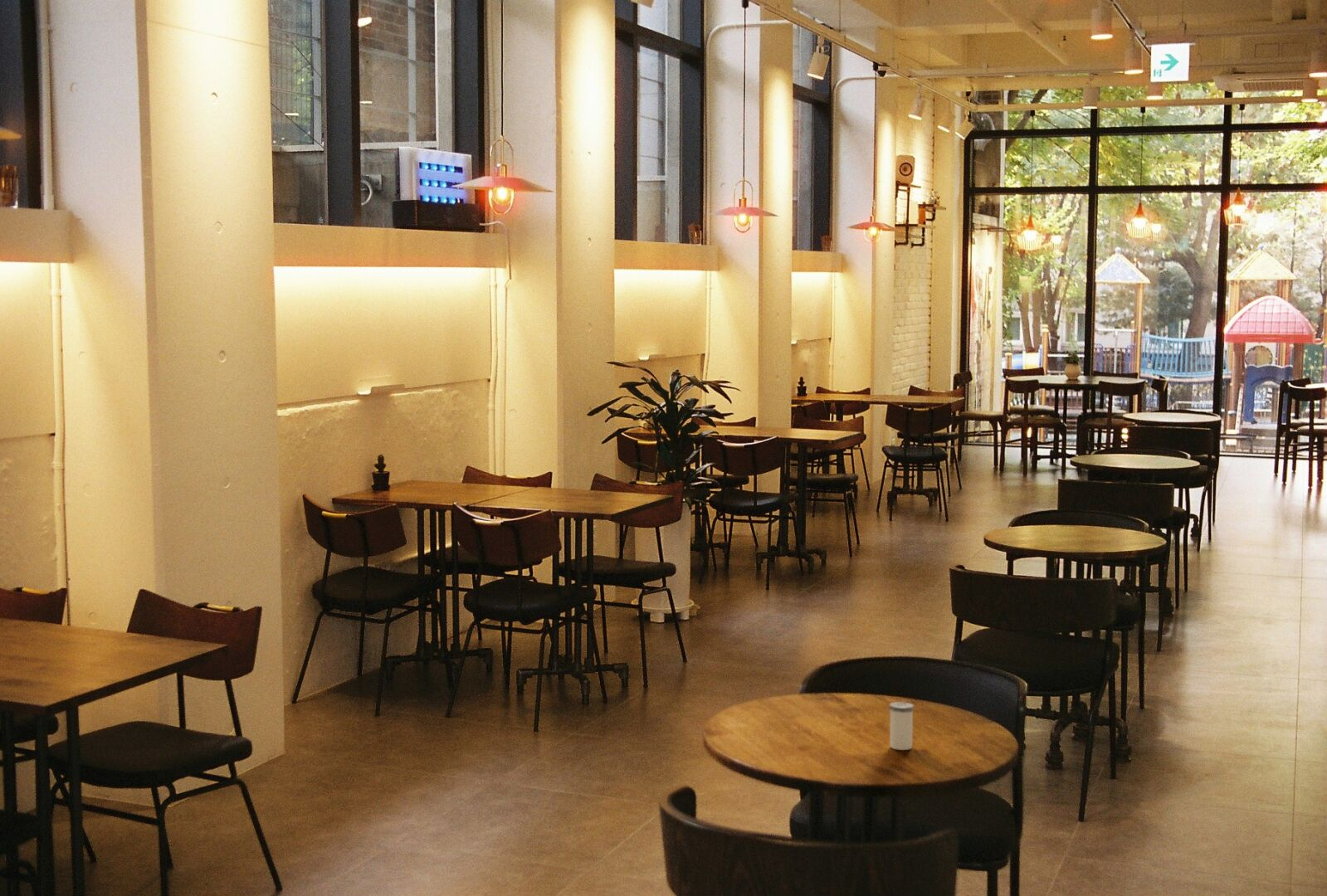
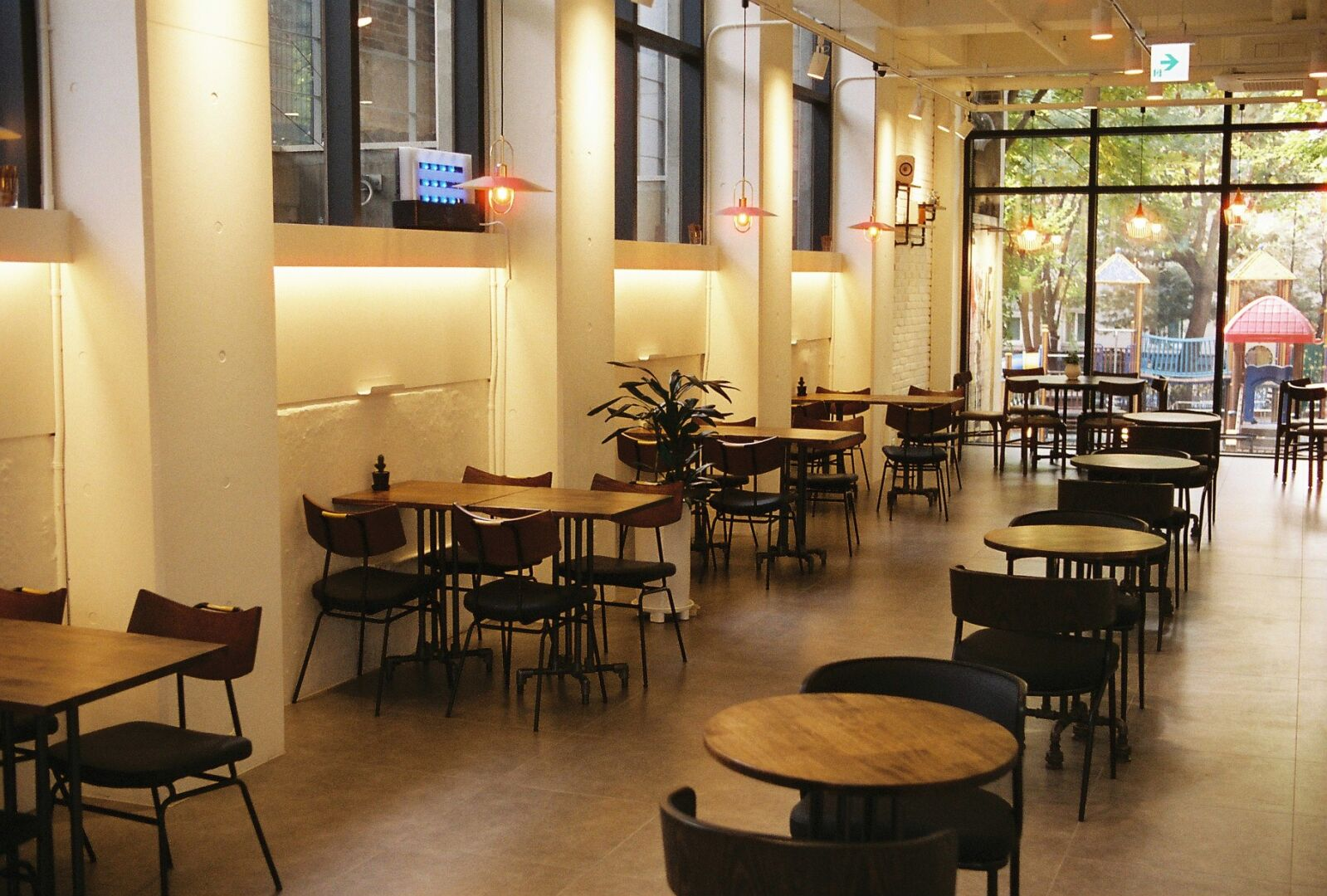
- salt shaker [888,701,915,751]
